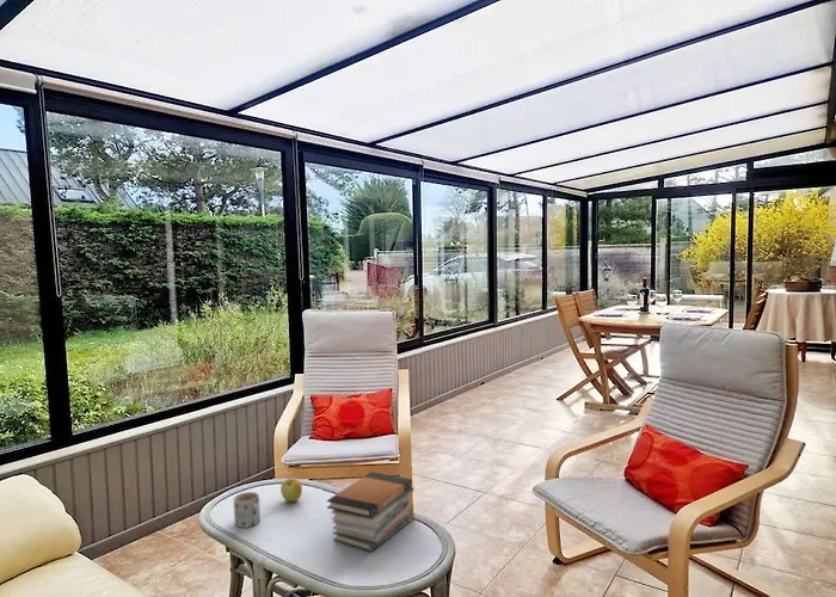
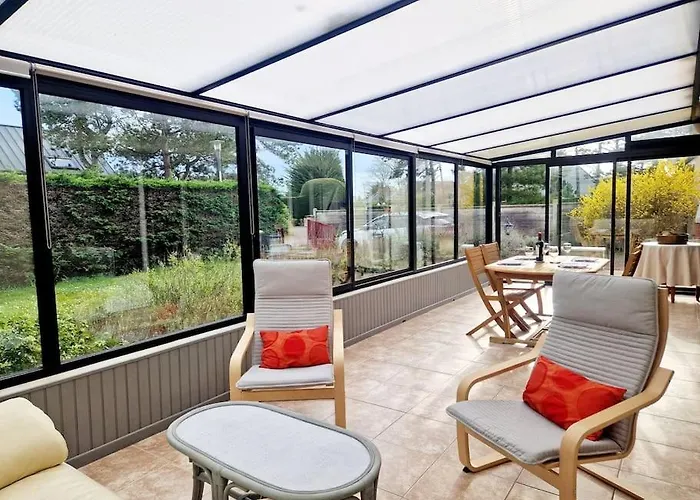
- mug [233,491,262,529]
- apple [279,478,303,503]
- book stack [326,470,416,553]
